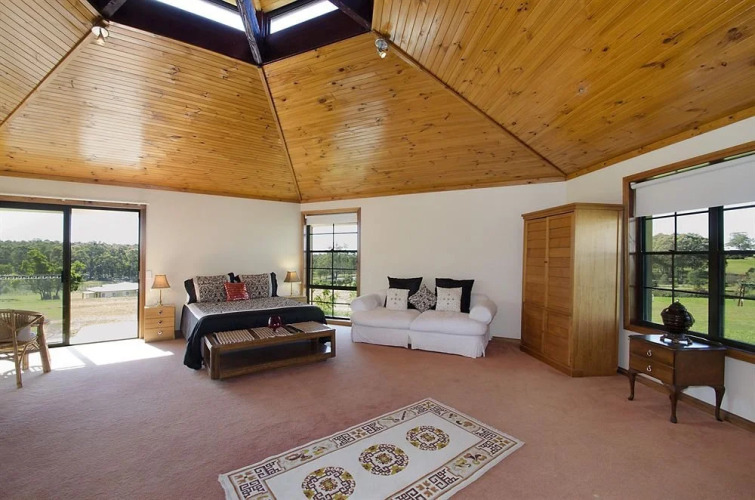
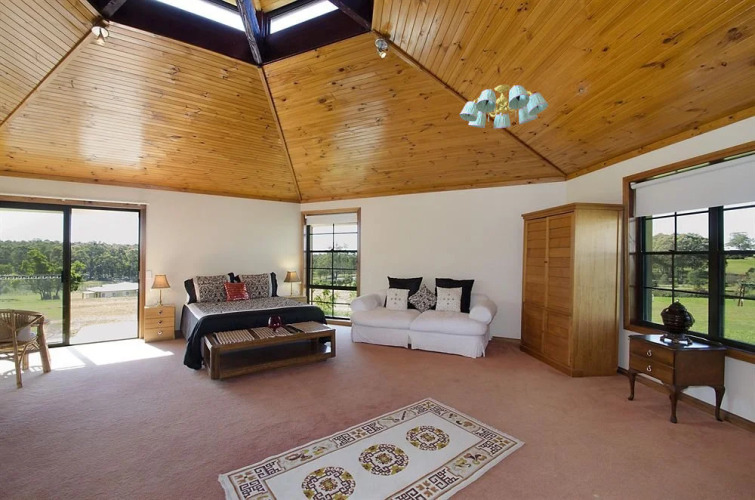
+ chandelier [459,84,549,130]
